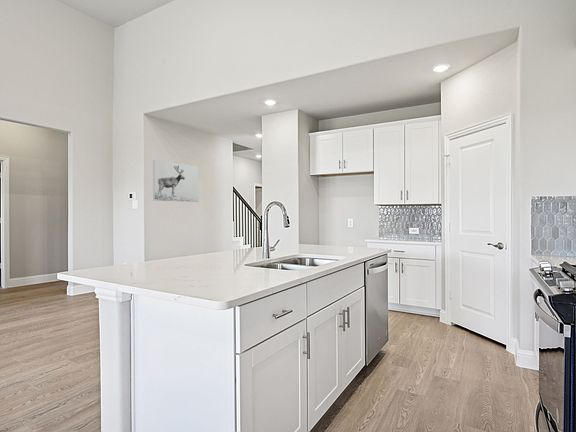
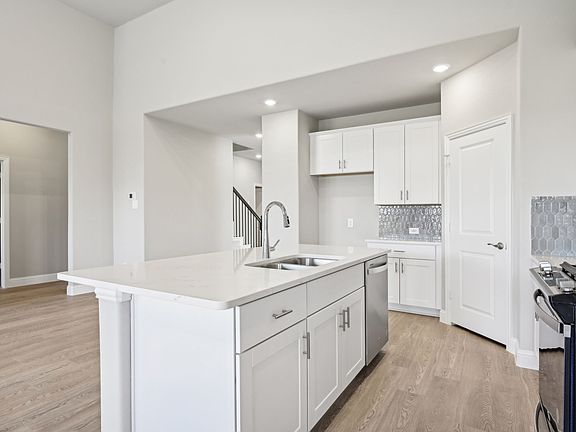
- wall art [152,159,200,203]
